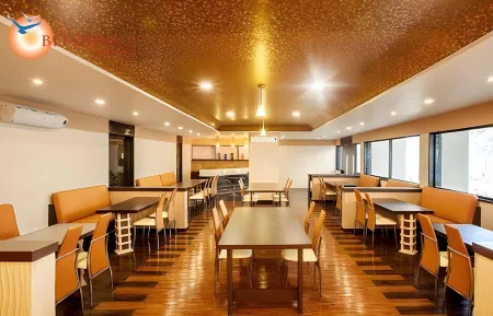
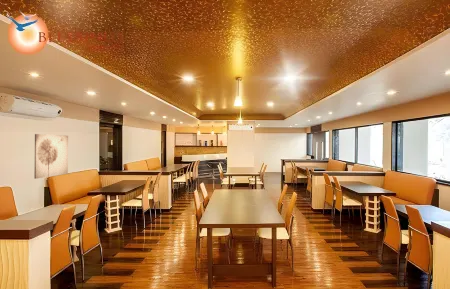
+ wall art [33,133,69,180]
